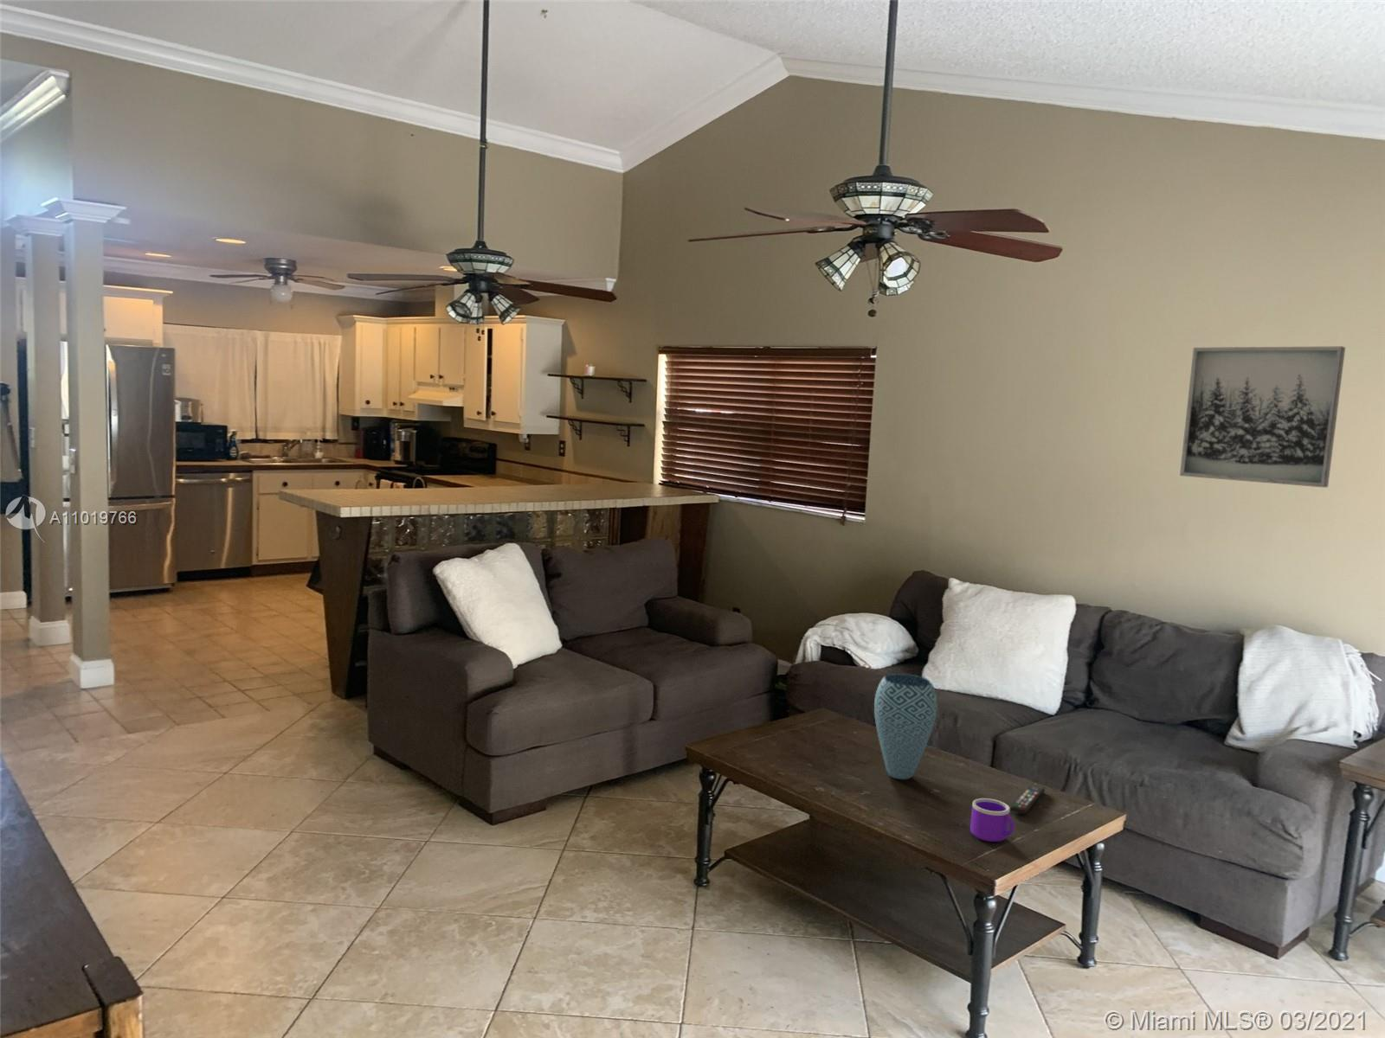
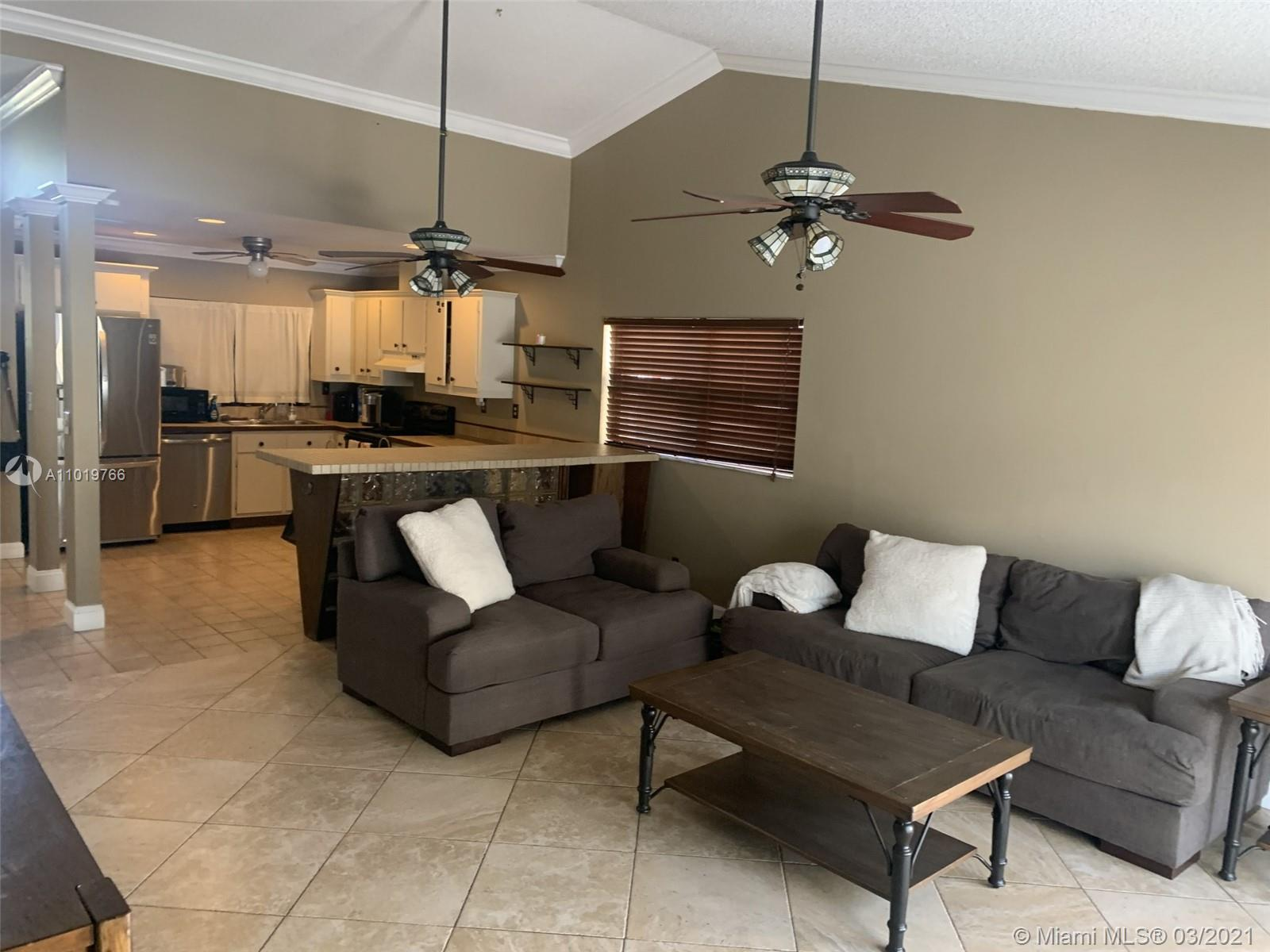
- wall art [1179,346,1346,487]
- vase [874,673,938,781]
- remote control [1010,784,1046,814]
- mug [970,797,1014,843]
